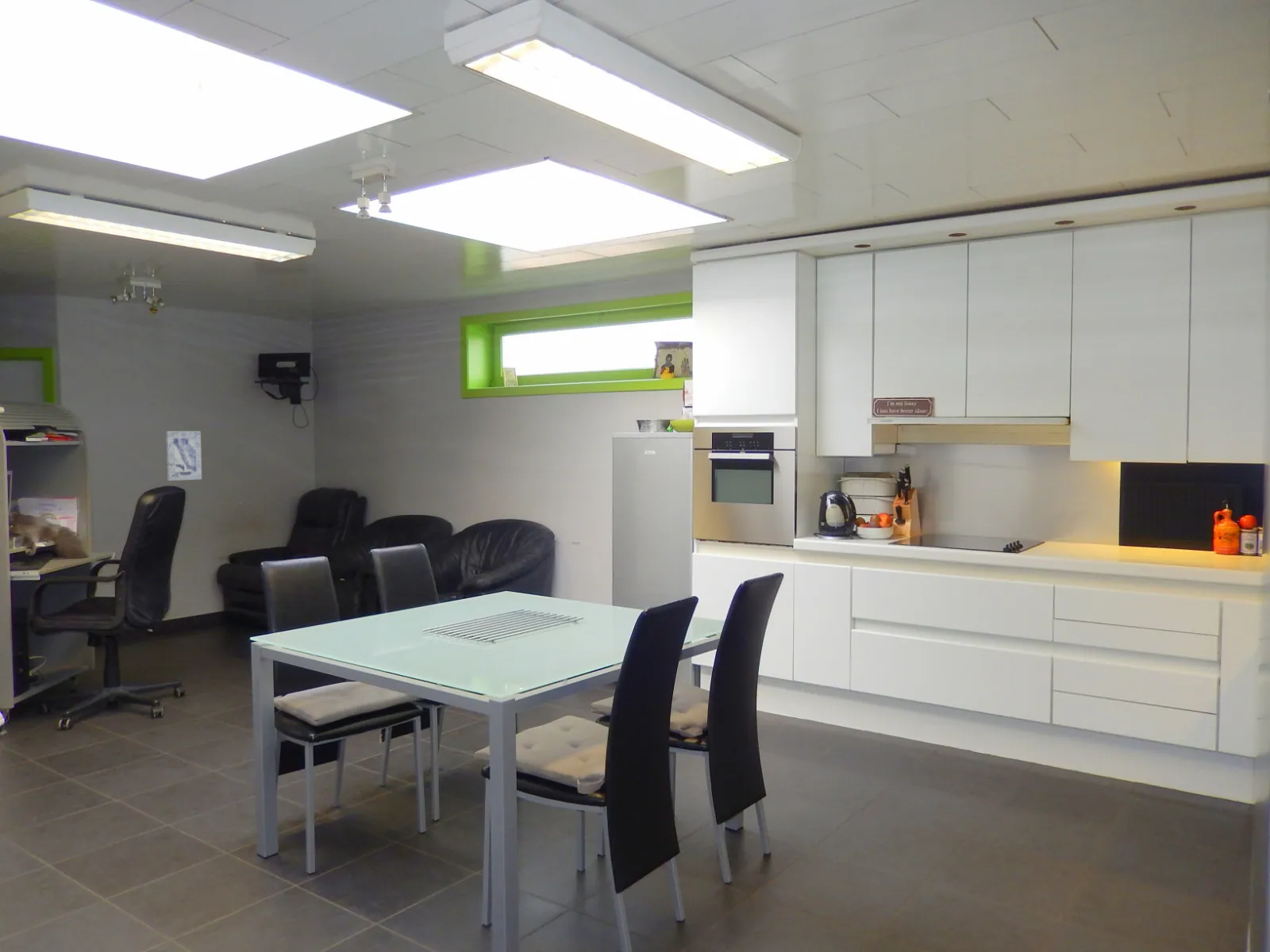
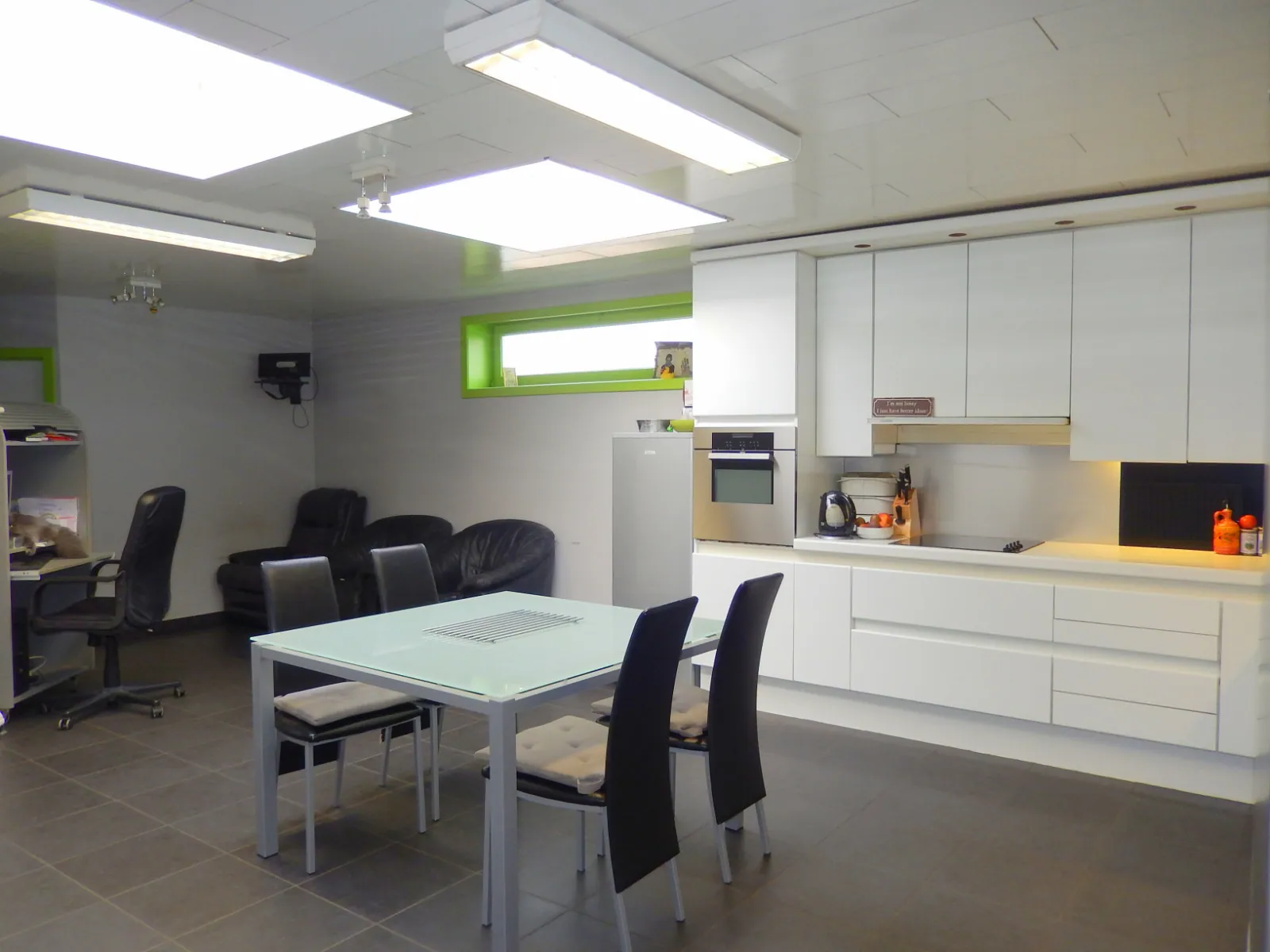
- wall art [165,431,202,482]
